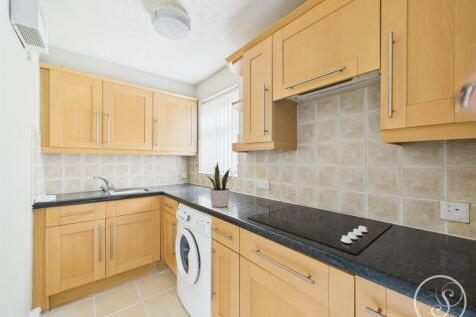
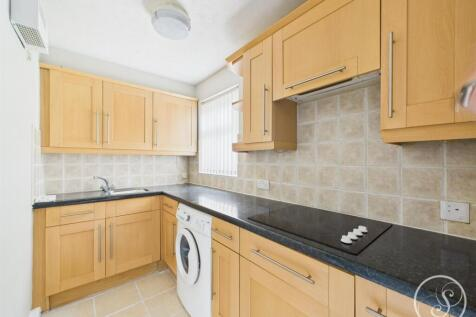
- potted plant [205,161,235,209]
